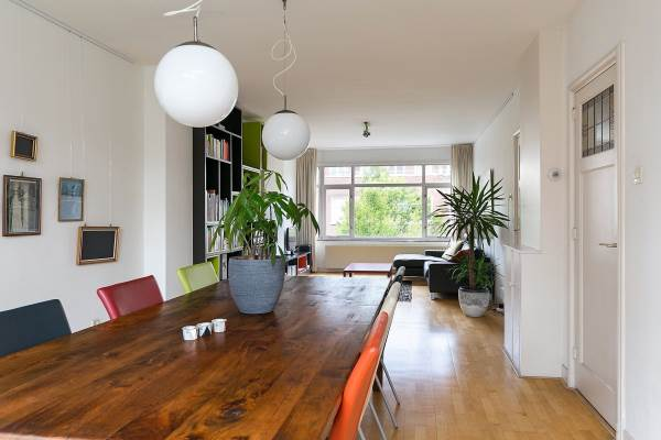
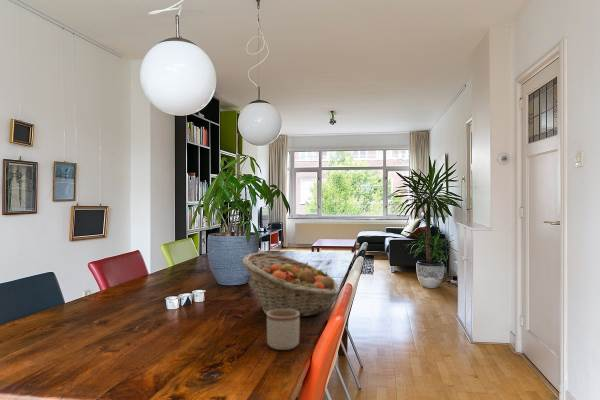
+ fruit basket [242,252,340,318]
+ mug [266,309,301,351]
